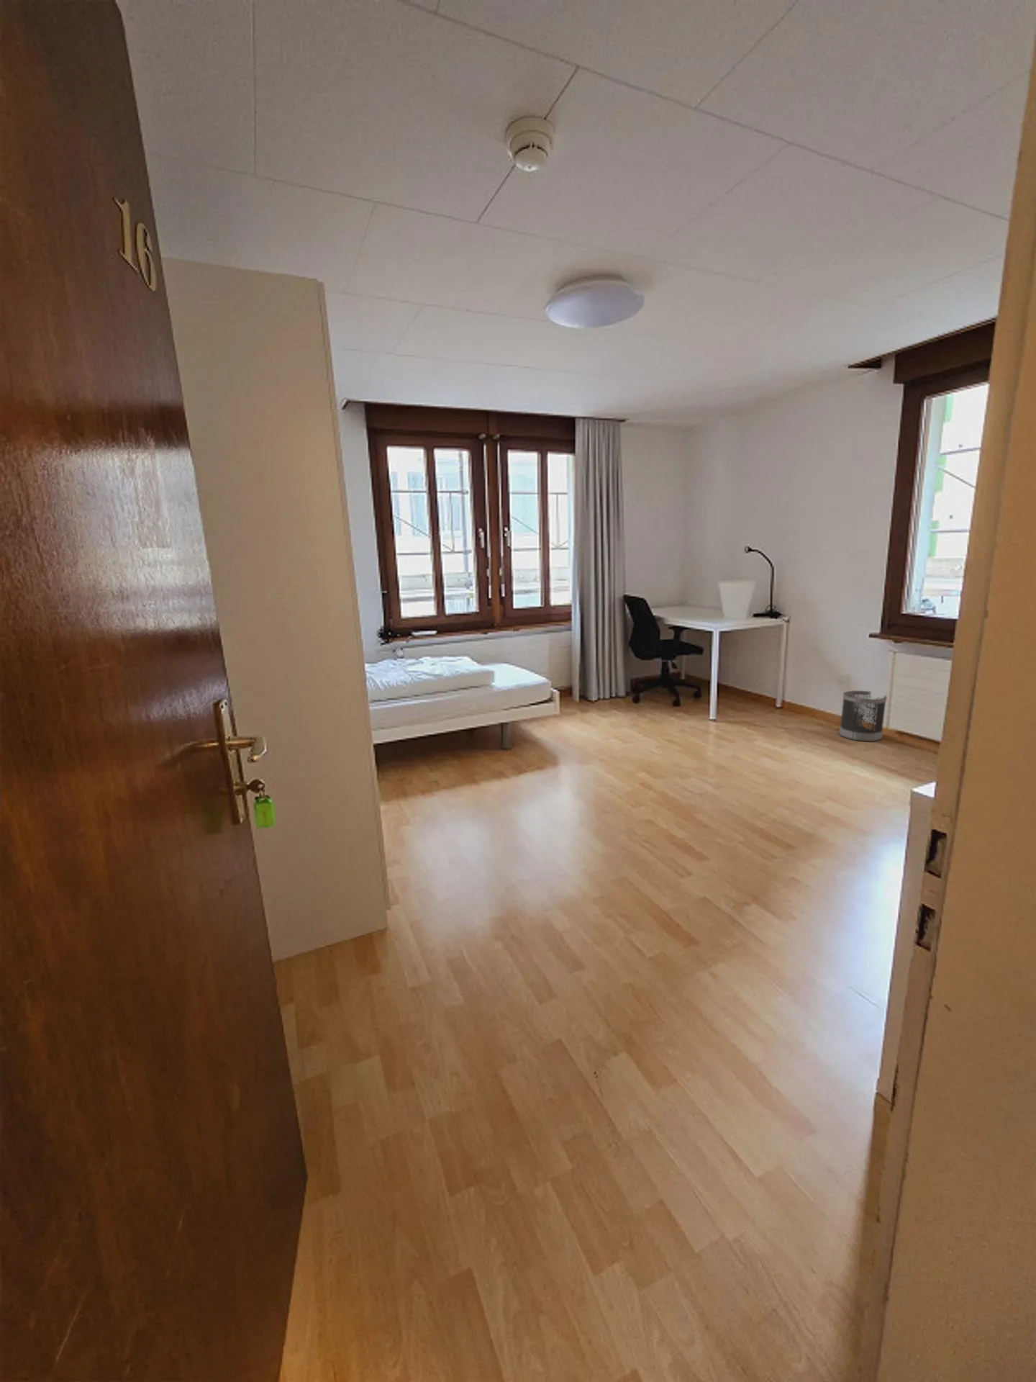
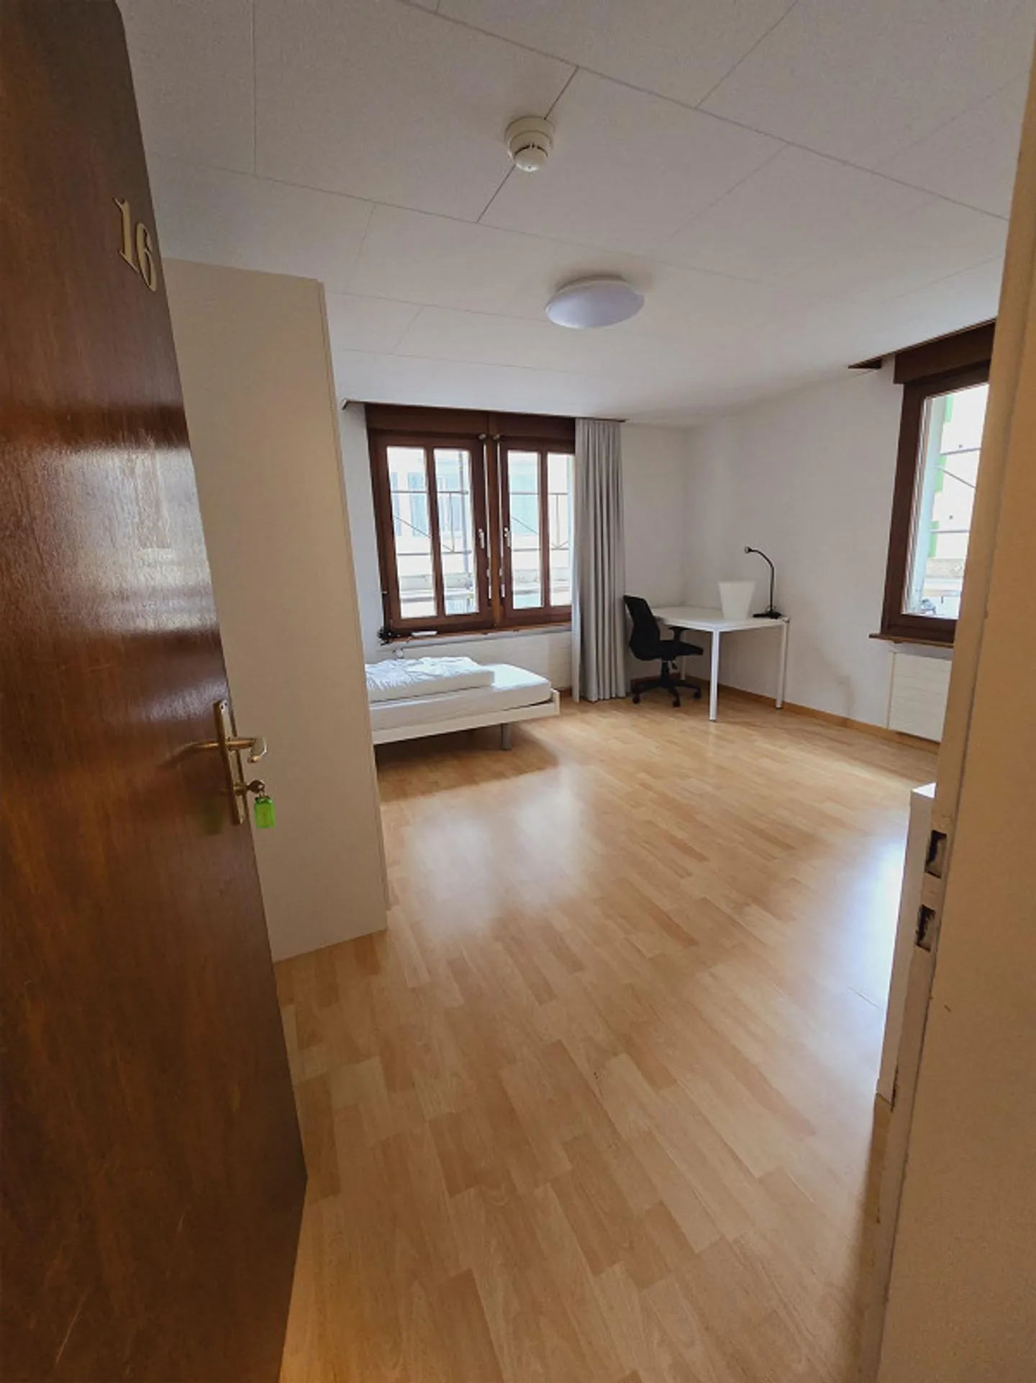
- wastebasket [838,690,888,742]
